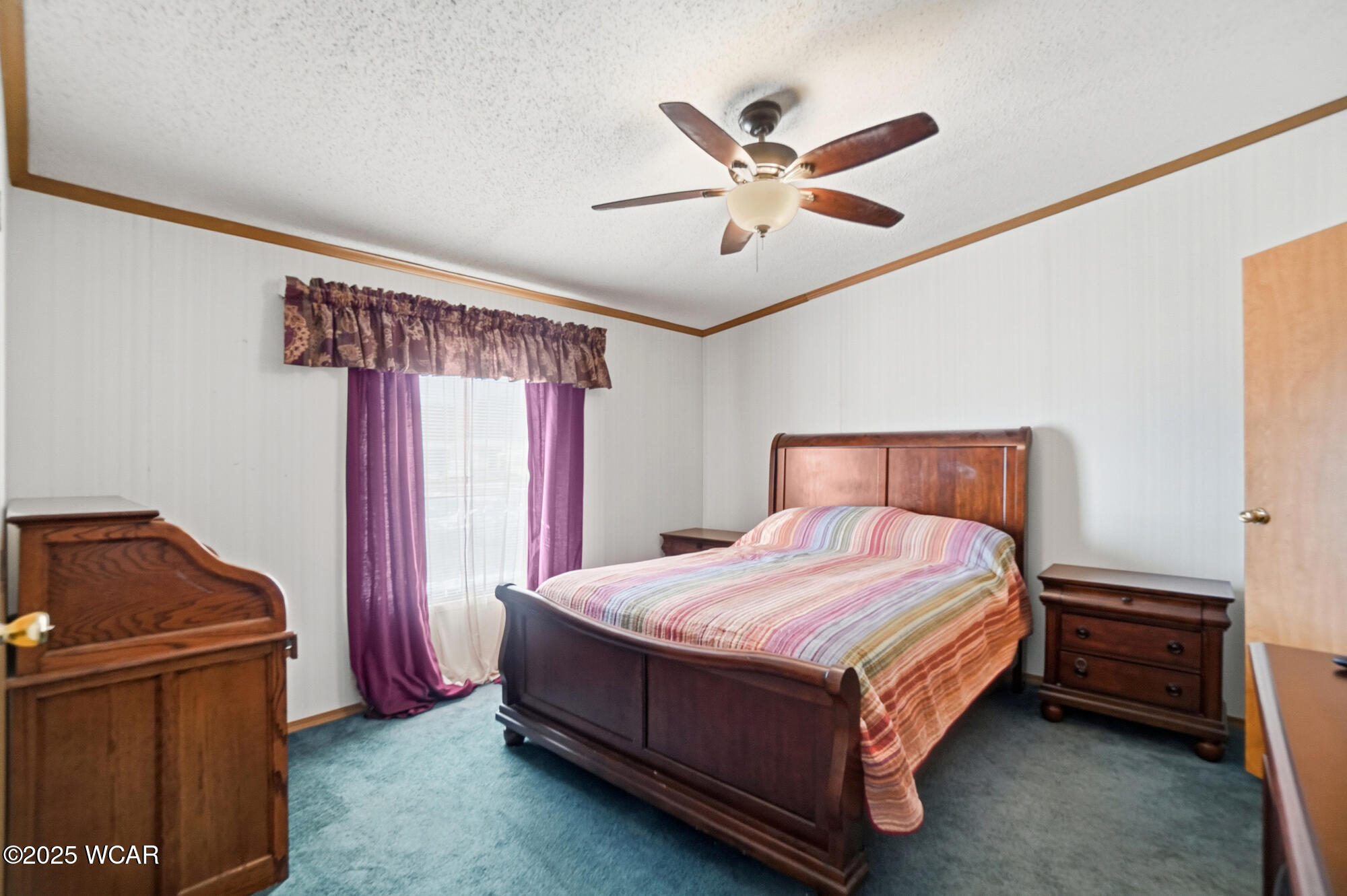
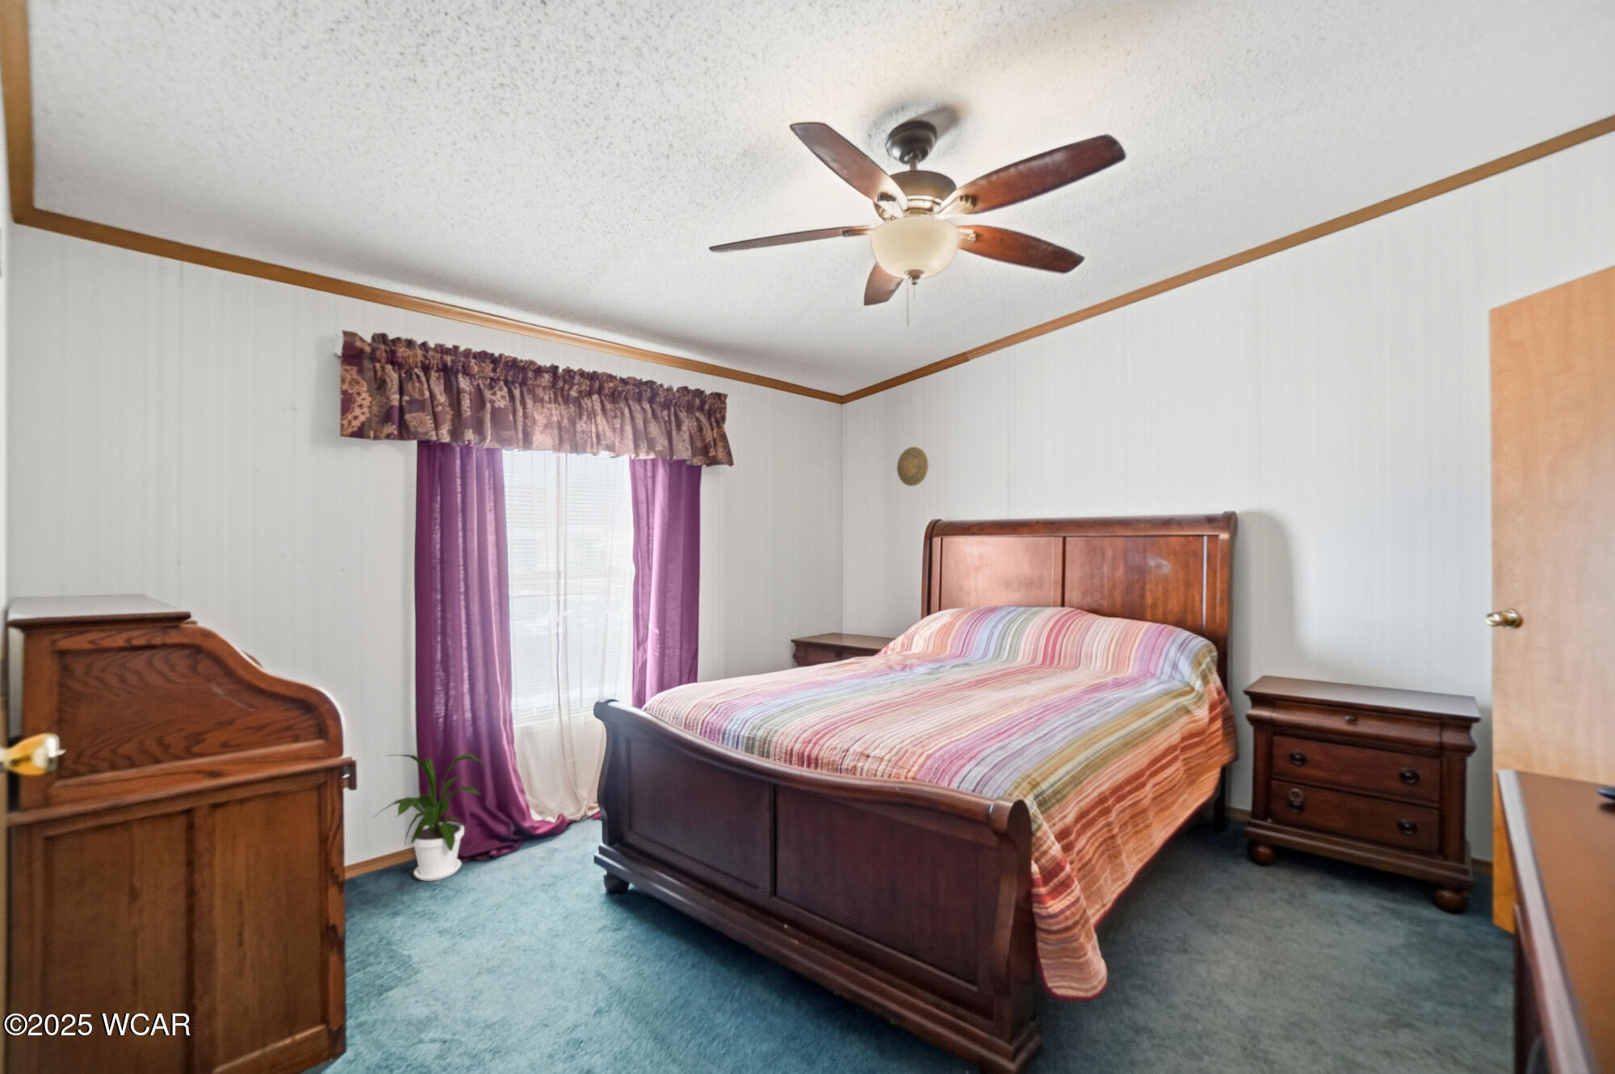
+ house plant [372,753,490,882]
+ decorative plate [897,446,929,487]
